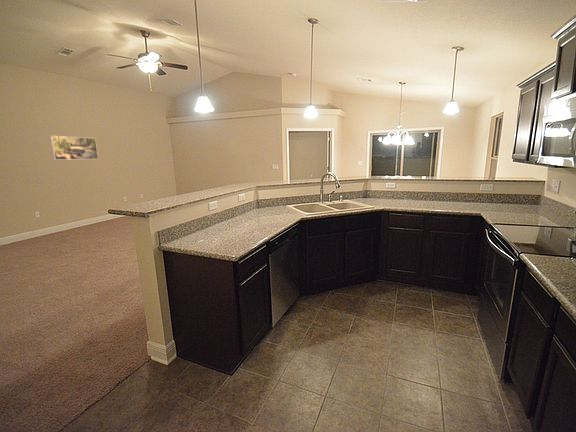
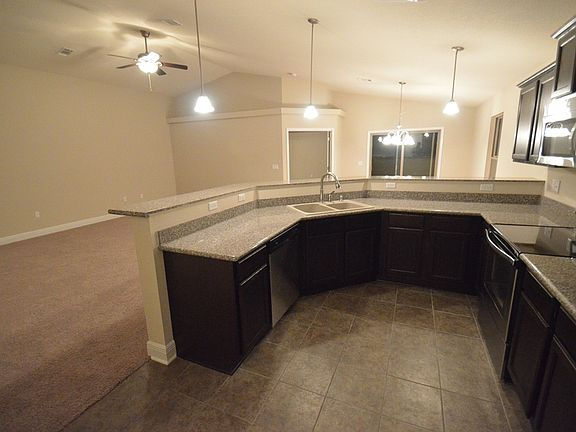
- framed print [49,135,99,161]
